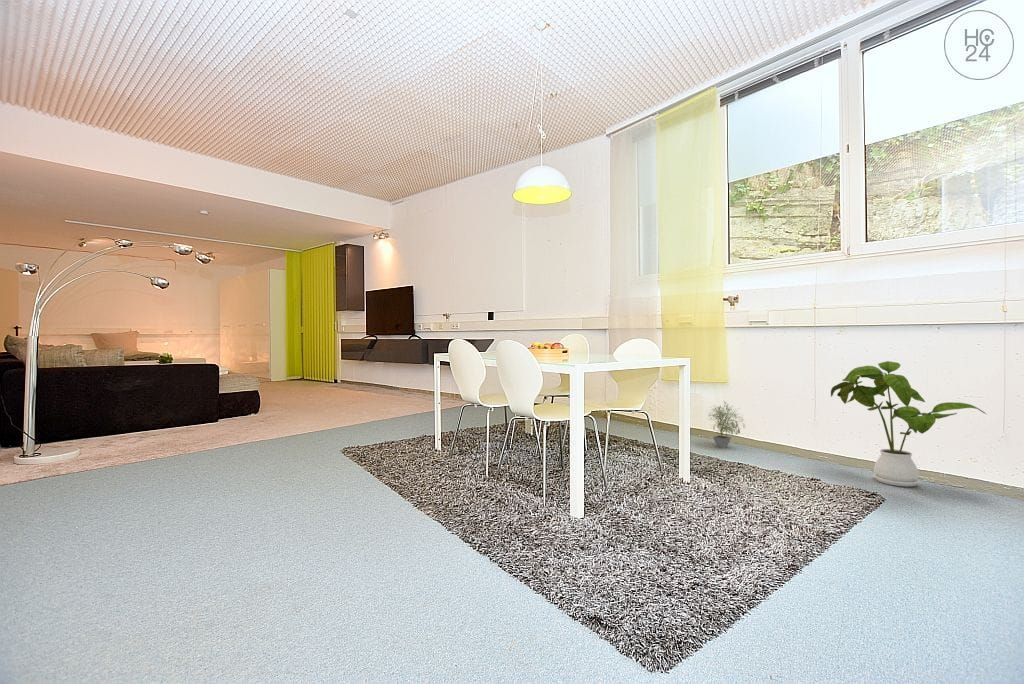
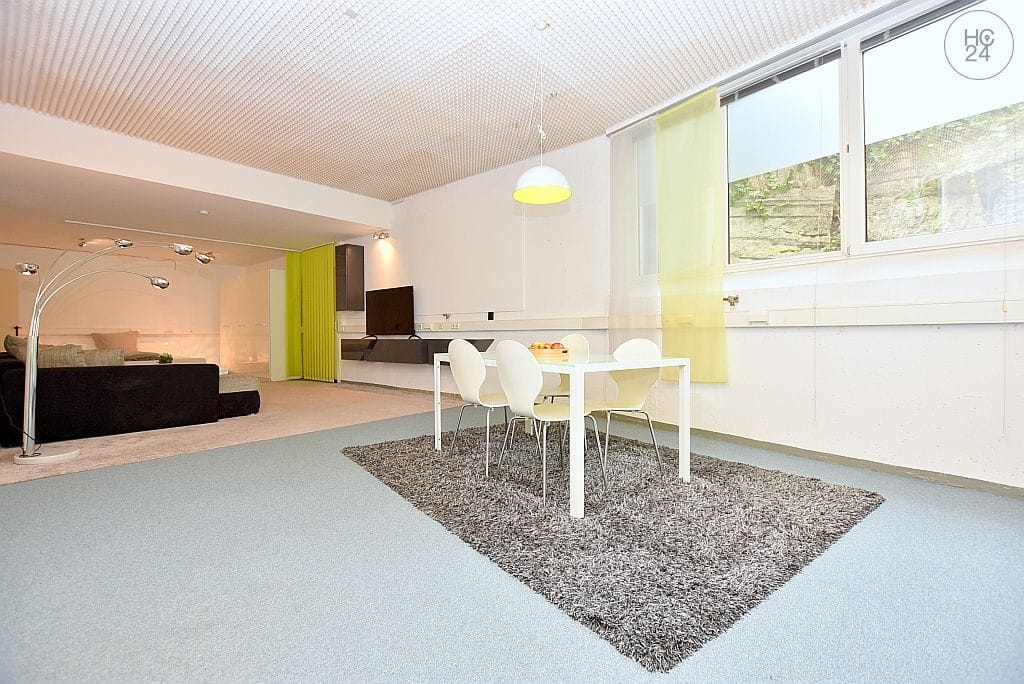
- potted plant [706,400,746,449]
- house plant [830,360,987,488]
